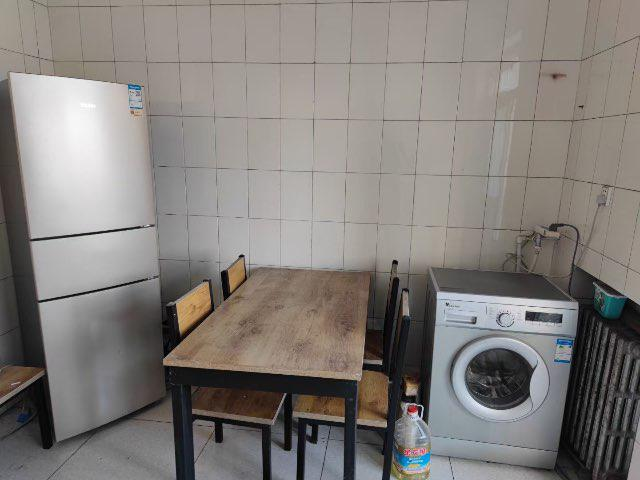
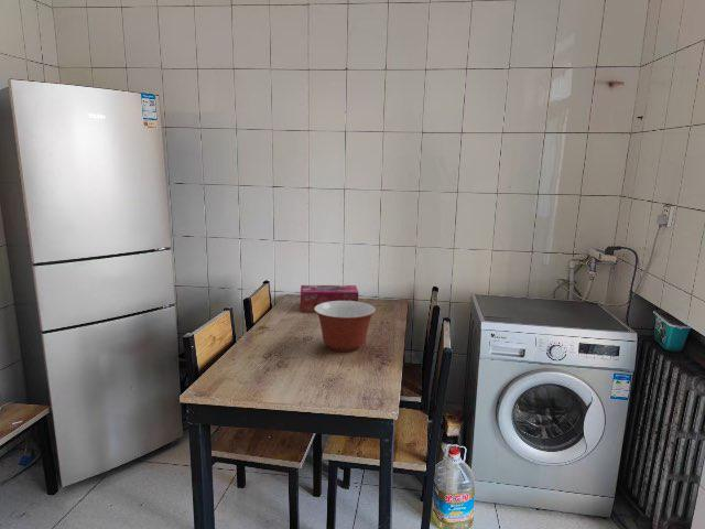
+ tissue box [300,284,359,313]
+ mixing bowl [314,301,377,353]
